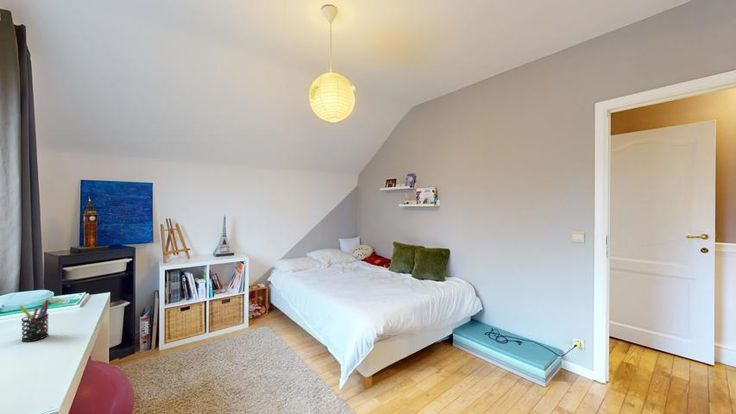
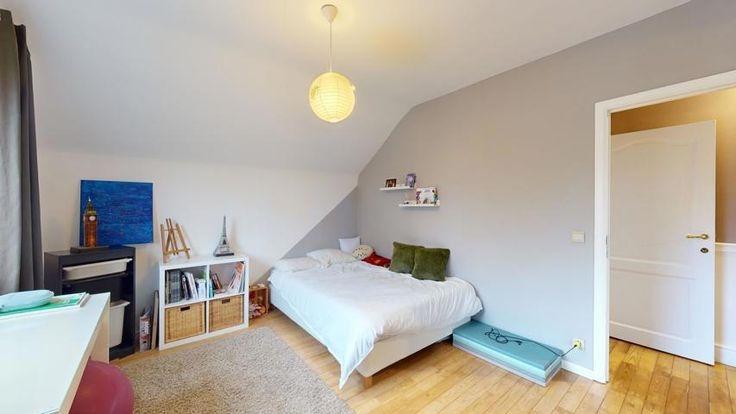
- pen holder [18,299,50,343]
